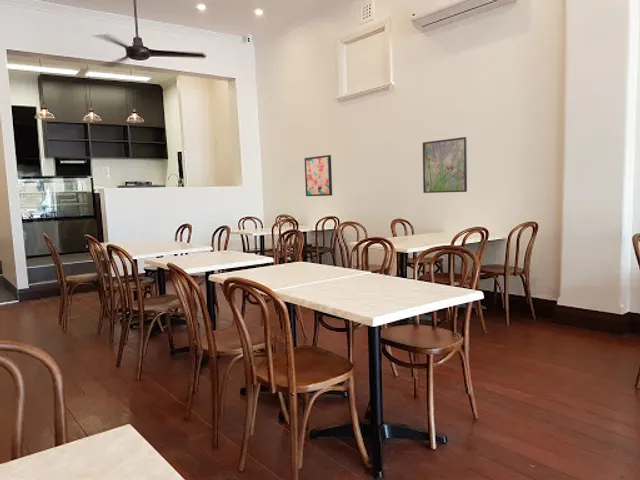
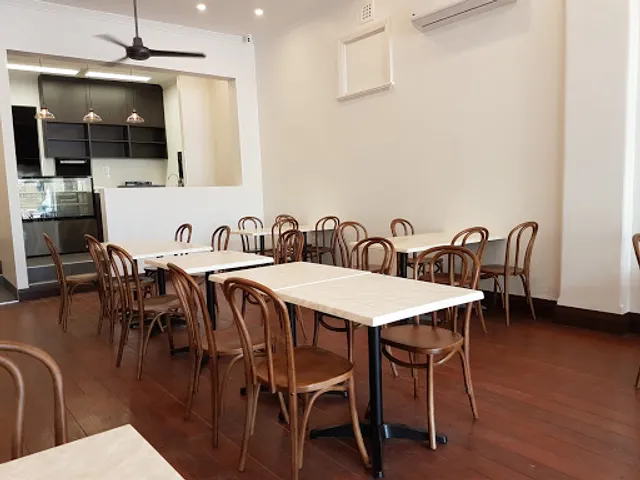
- wall art [304,154,333,197]
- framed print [422,136,468,194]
